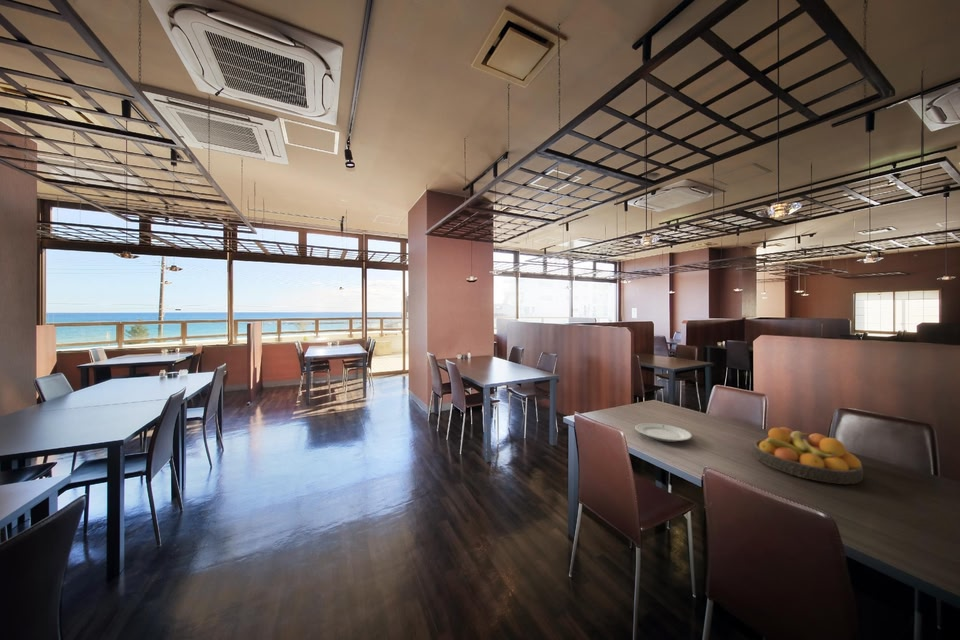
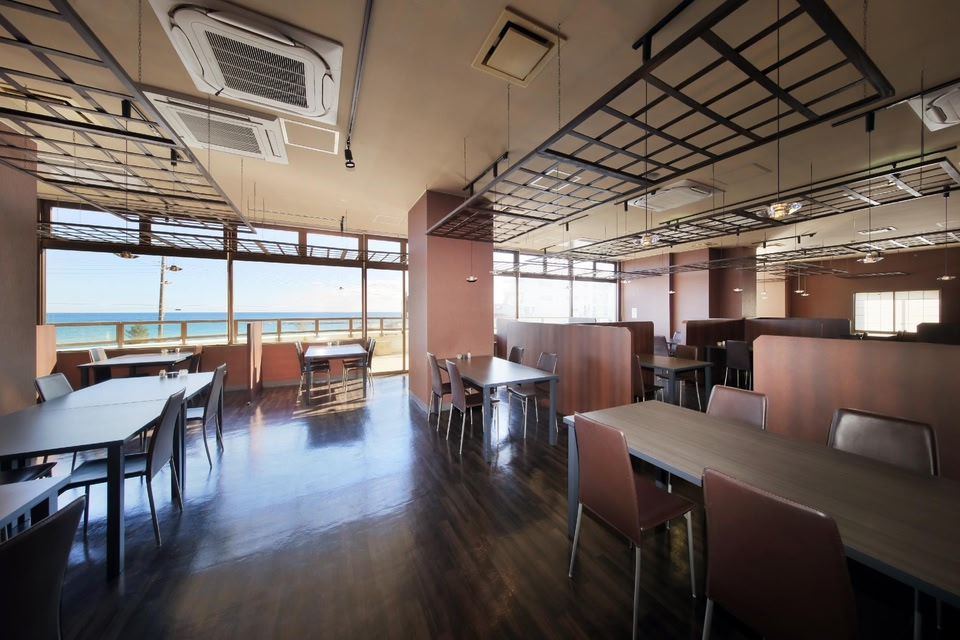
- fruit bowl [752,426,864,485]
- chinaware [634,422,693,443]
